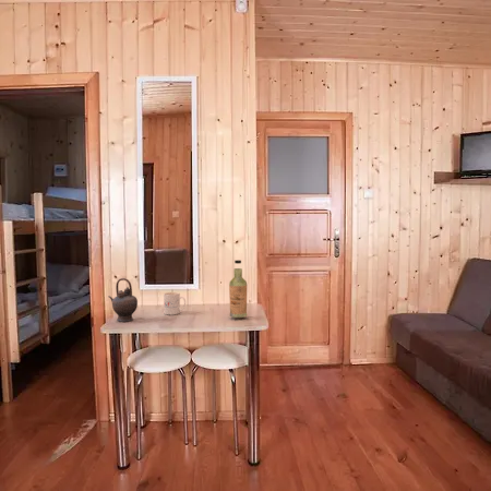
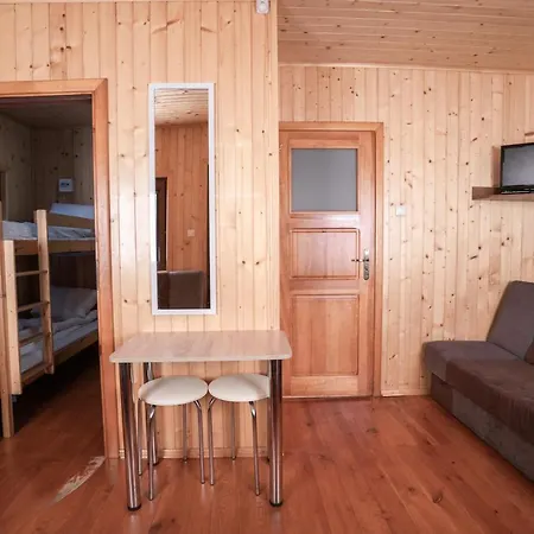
- teapot [107,277,139,322]
- mug [163,291,187,316]
- bottle [228,259,248,319]
